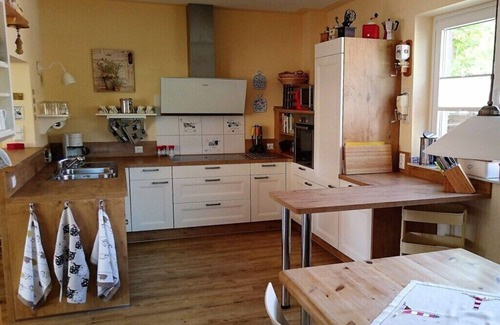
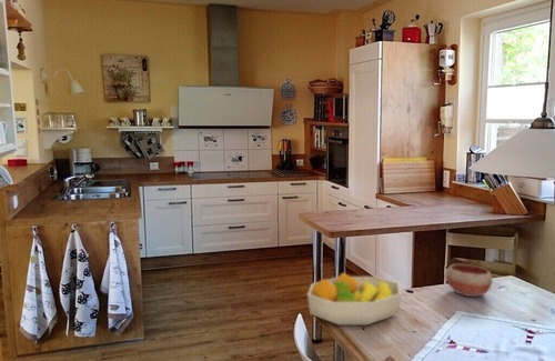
+ fruit bowl [306,272,402,327]
+ bowl [445,263,494,298]
